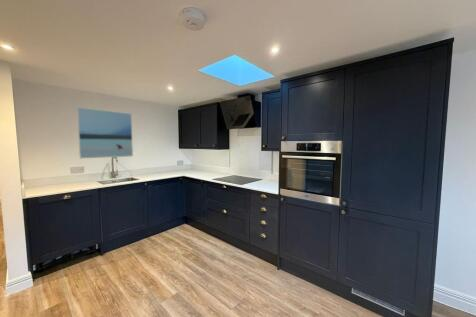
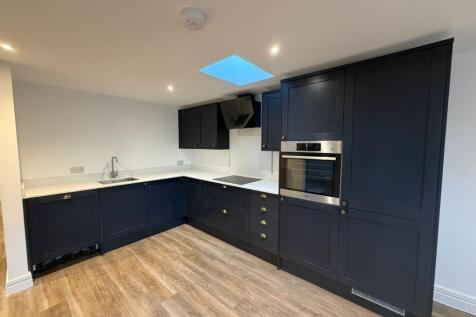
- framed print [76,106,134,159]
